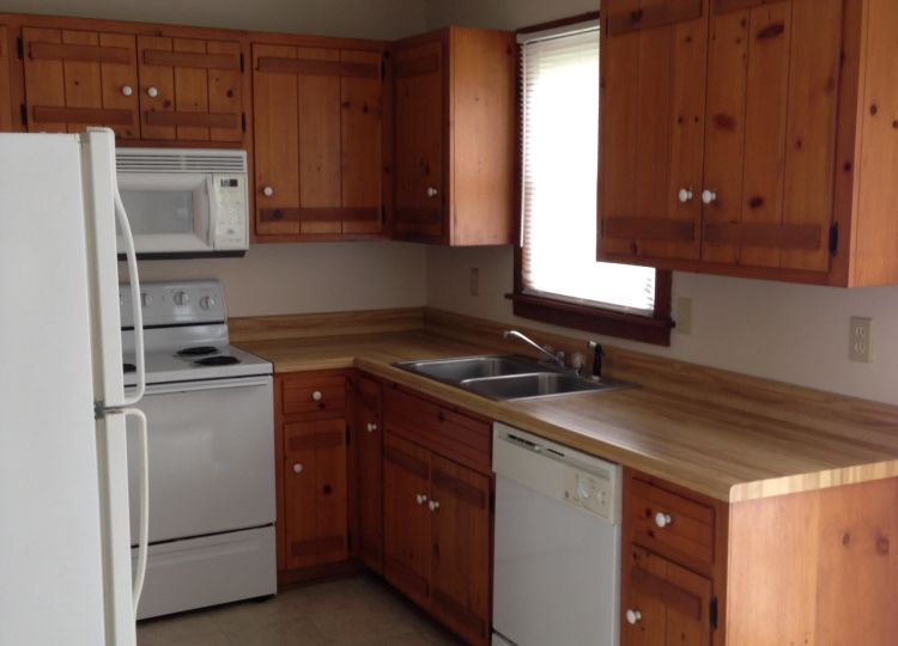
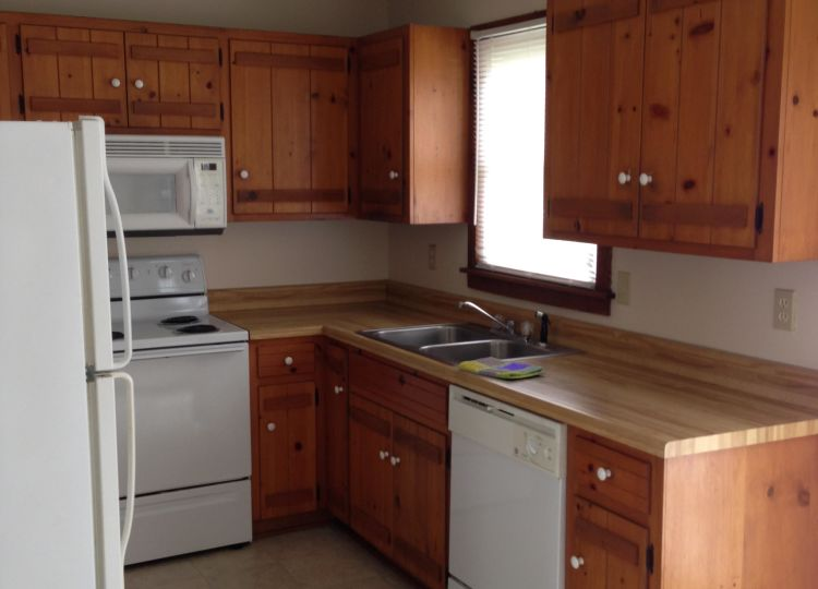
+ dish towel [457,356,546,380]
